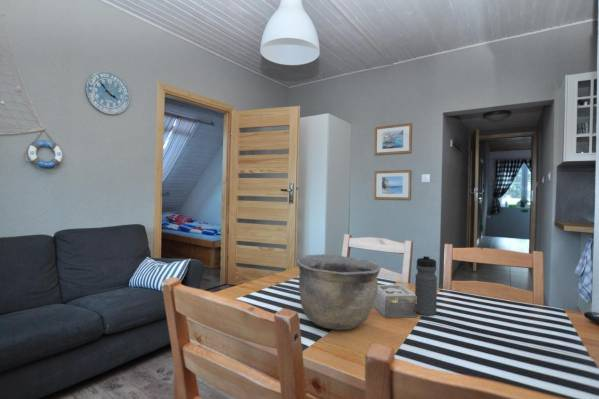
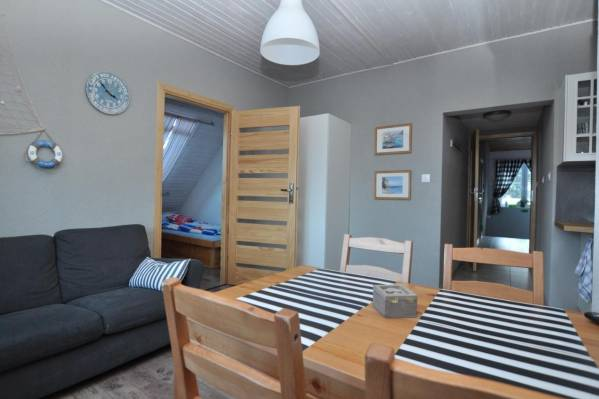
- water bottle [414,254,438,316]
- bowl [296,253,382,331]
